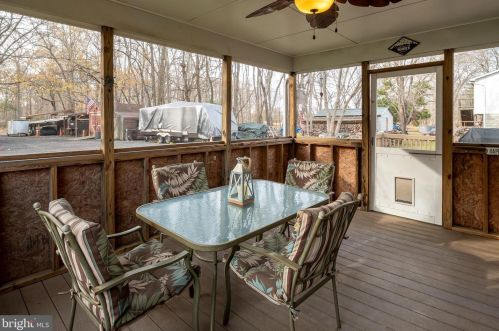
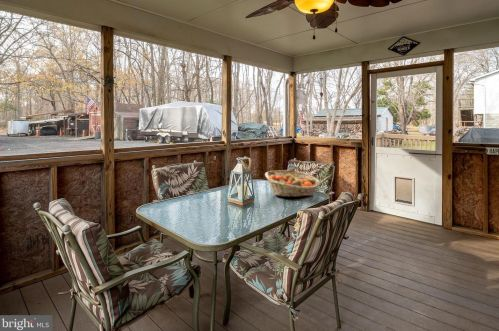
+ fruit basket [264,169,321,198]
